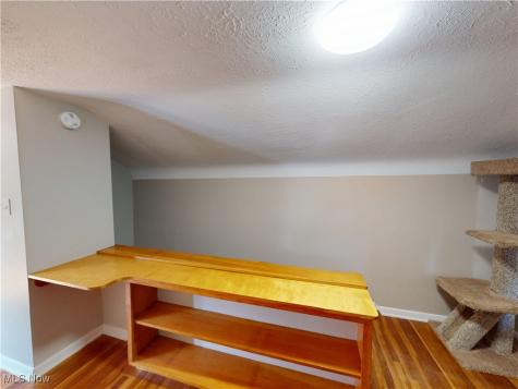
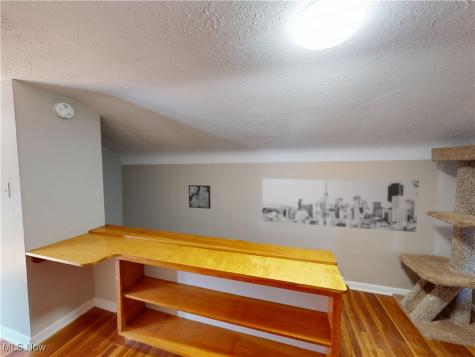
+ wall art [188,184,212,210]
+ wall art [261,178,420,233]
